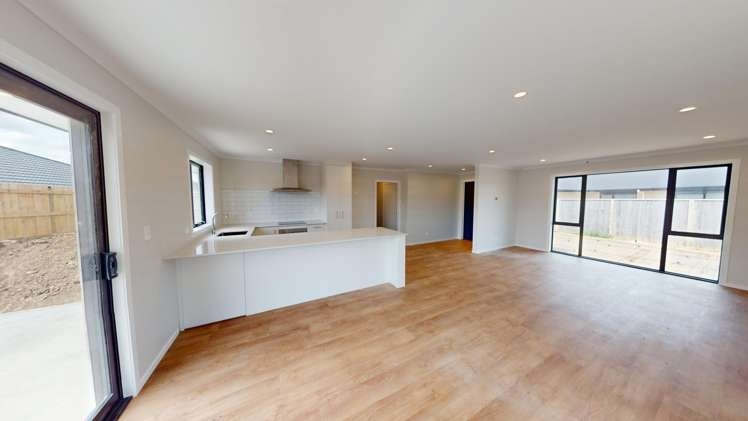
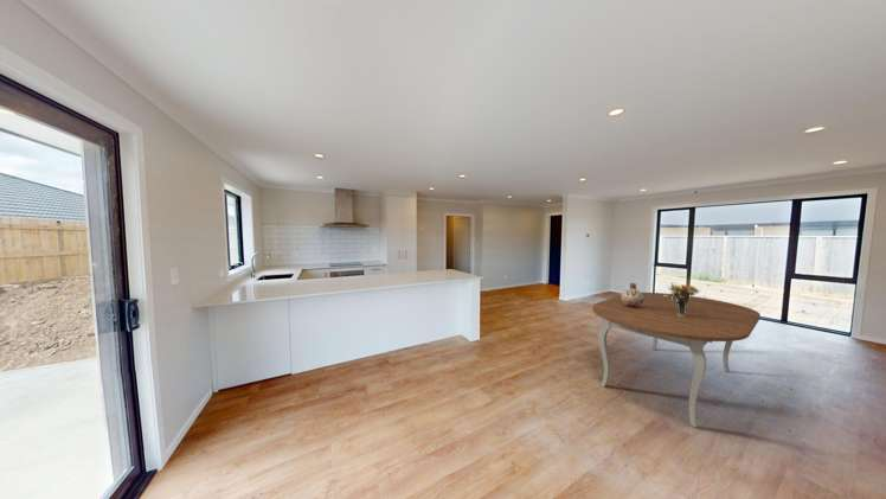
+ bouquet [663,282,702,316]
+ ceramic jug [621,282,644,308]
+ dining table [591,292,762,428]
